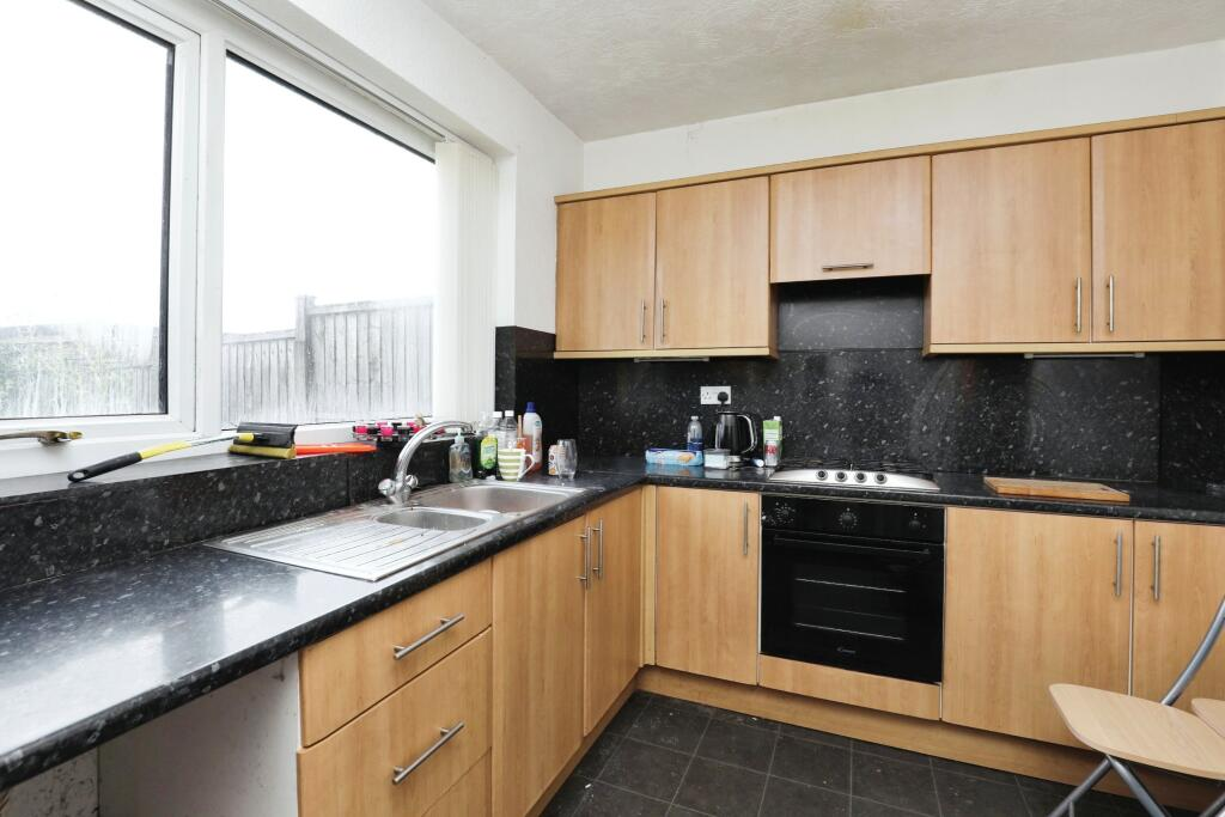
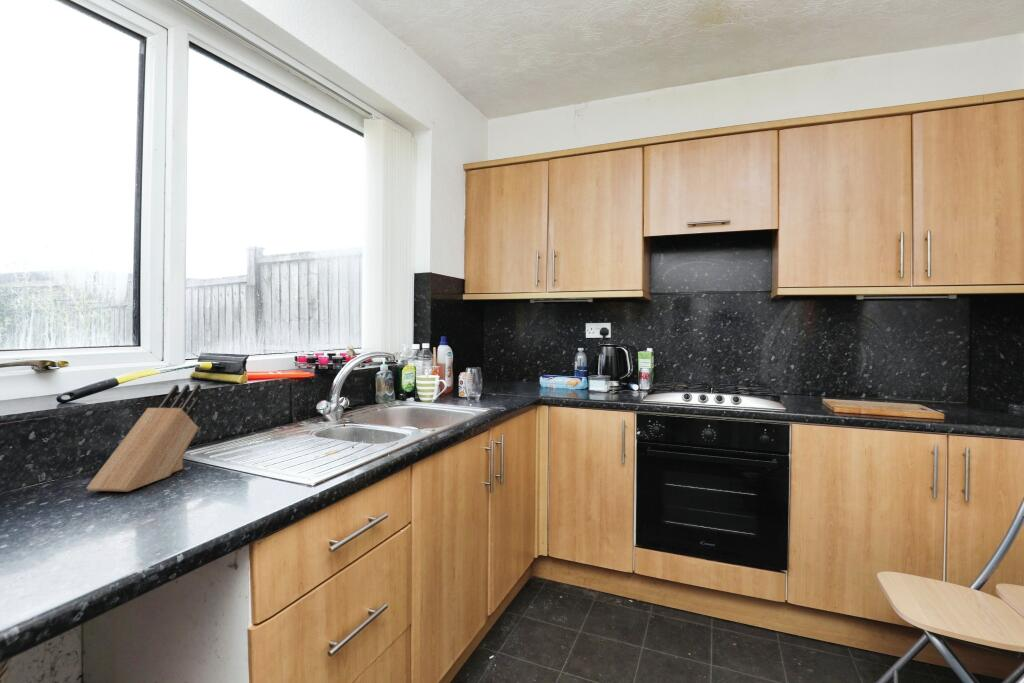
+ knife block [86,383,202,493]
